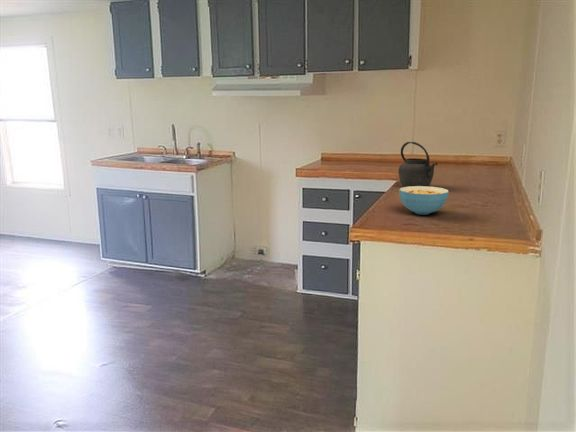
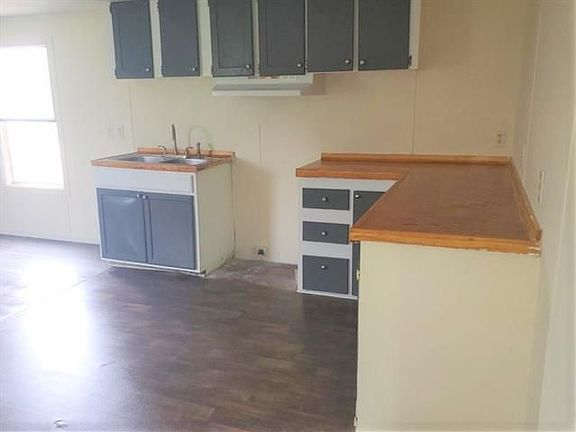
- kettle [397,141,439,187]
- cereal bowl [398,186,450,216]
